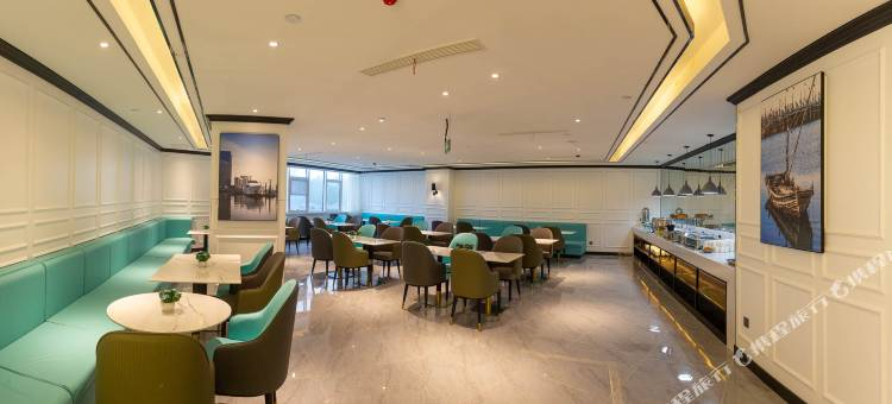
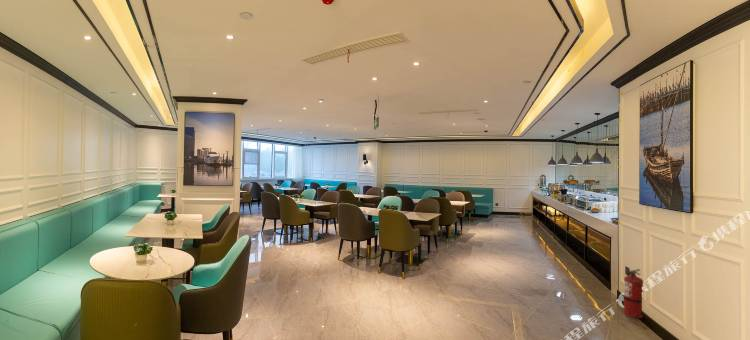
+ fire extinguisher [622,268,644,319]
